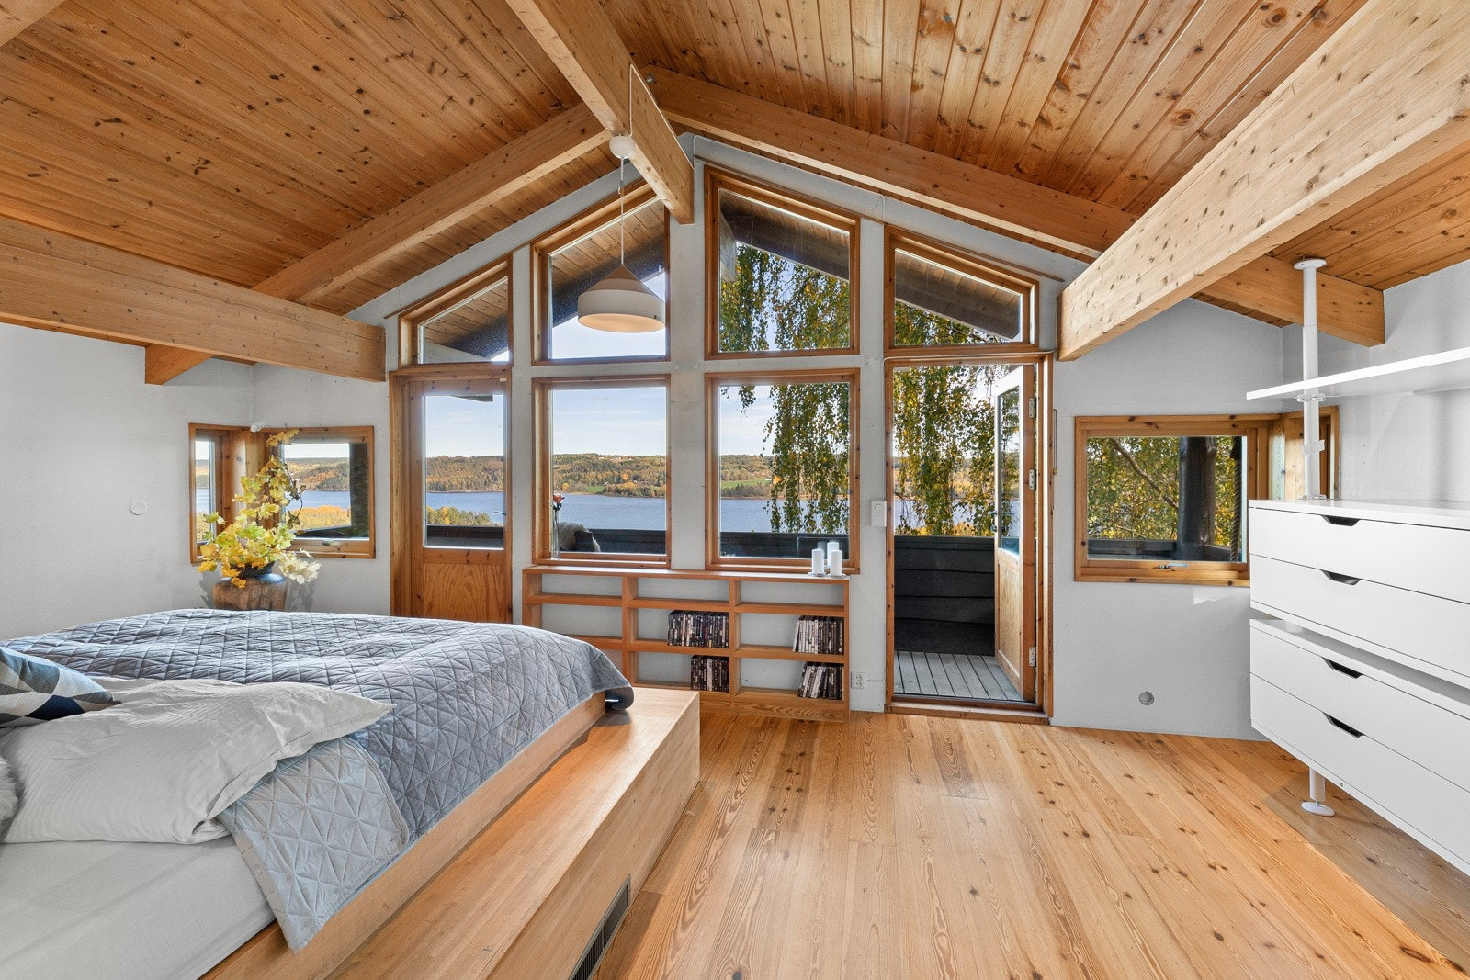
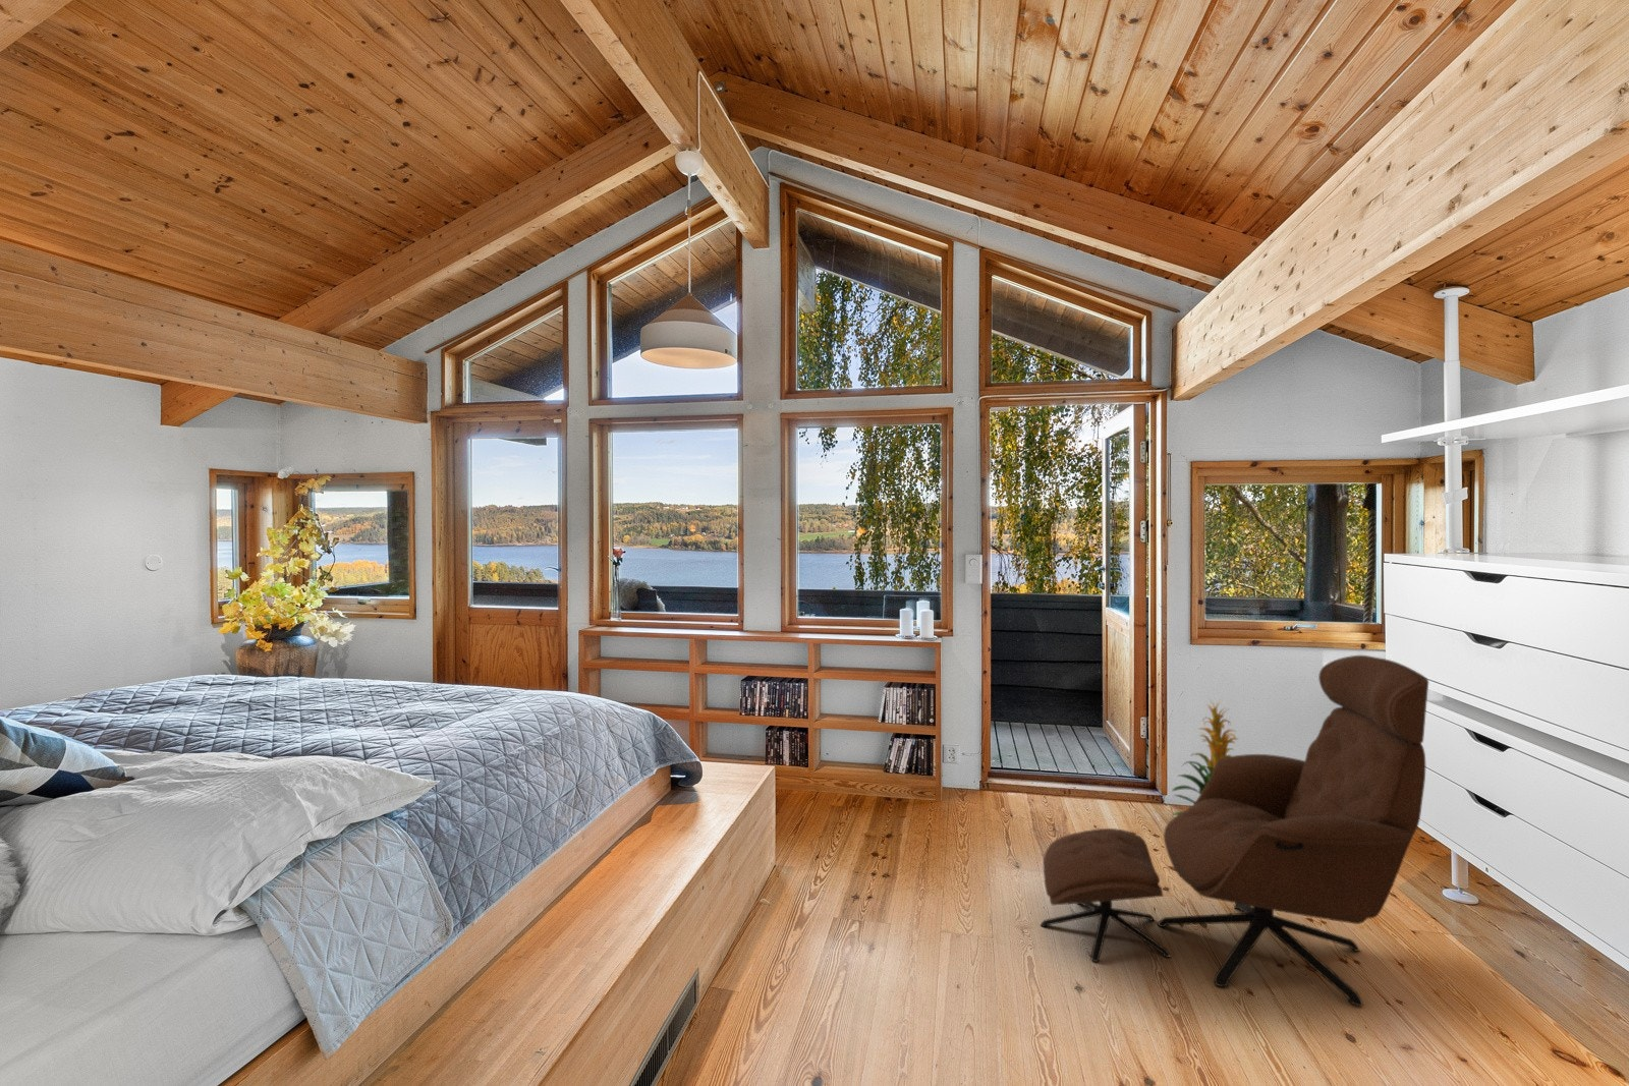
+ lounge chair [1040,655,1429,1007]
+ indoor plant [1170,697,1239,816]
